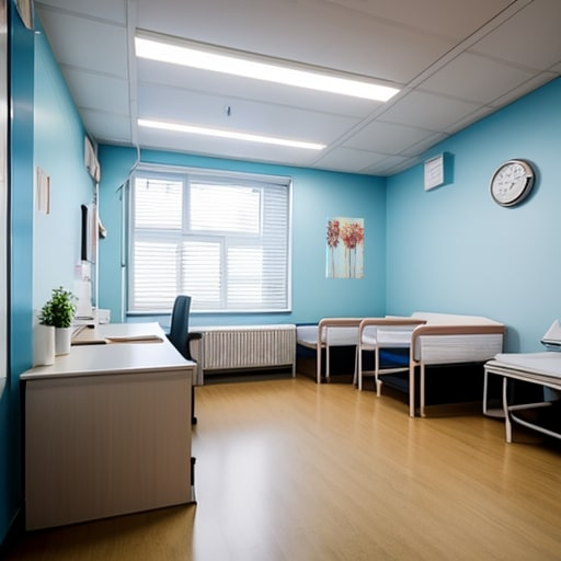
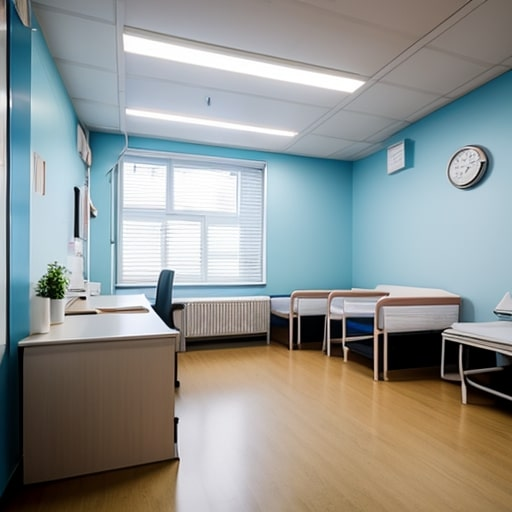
- wall art [325,216,365,279]
